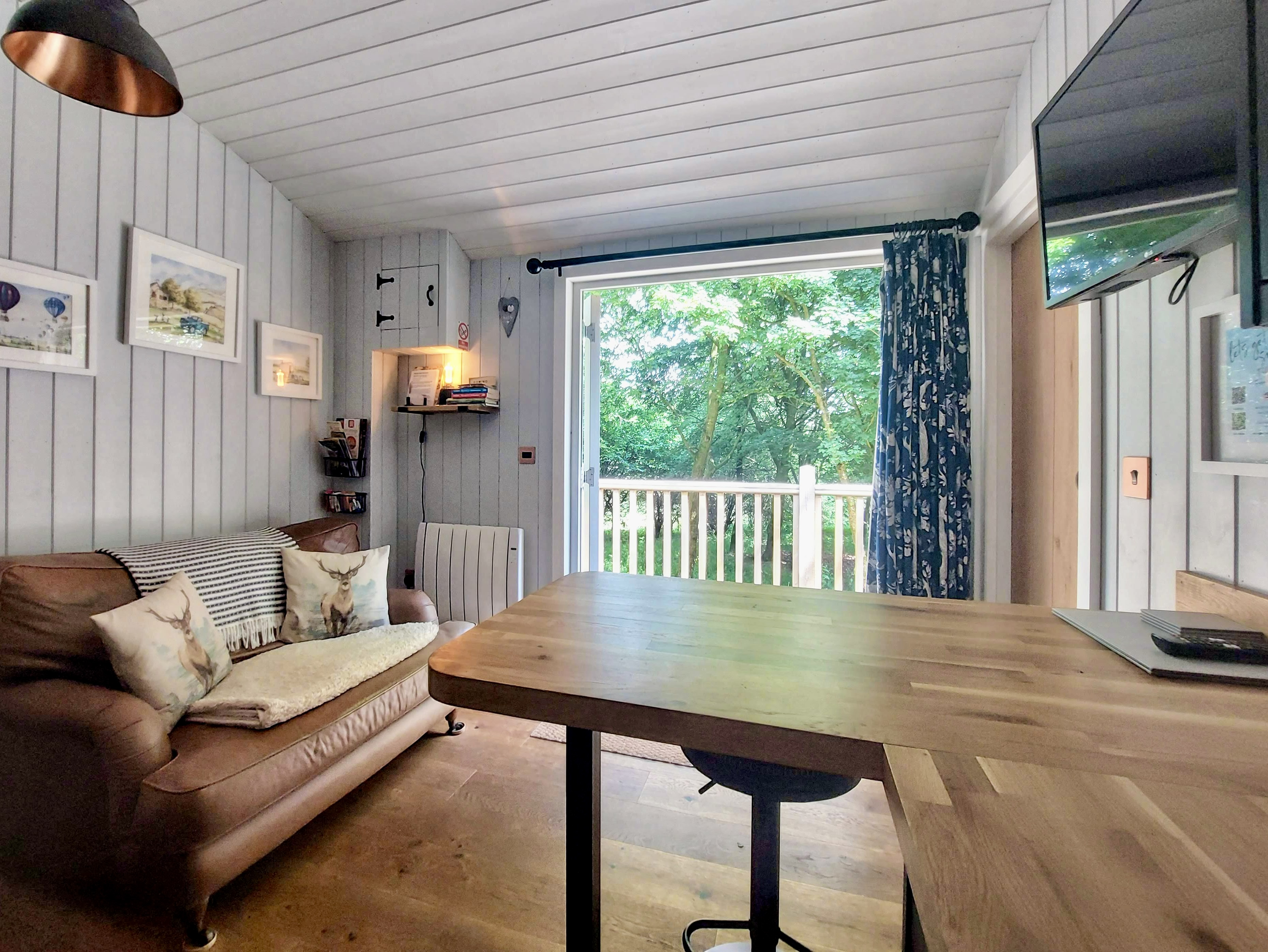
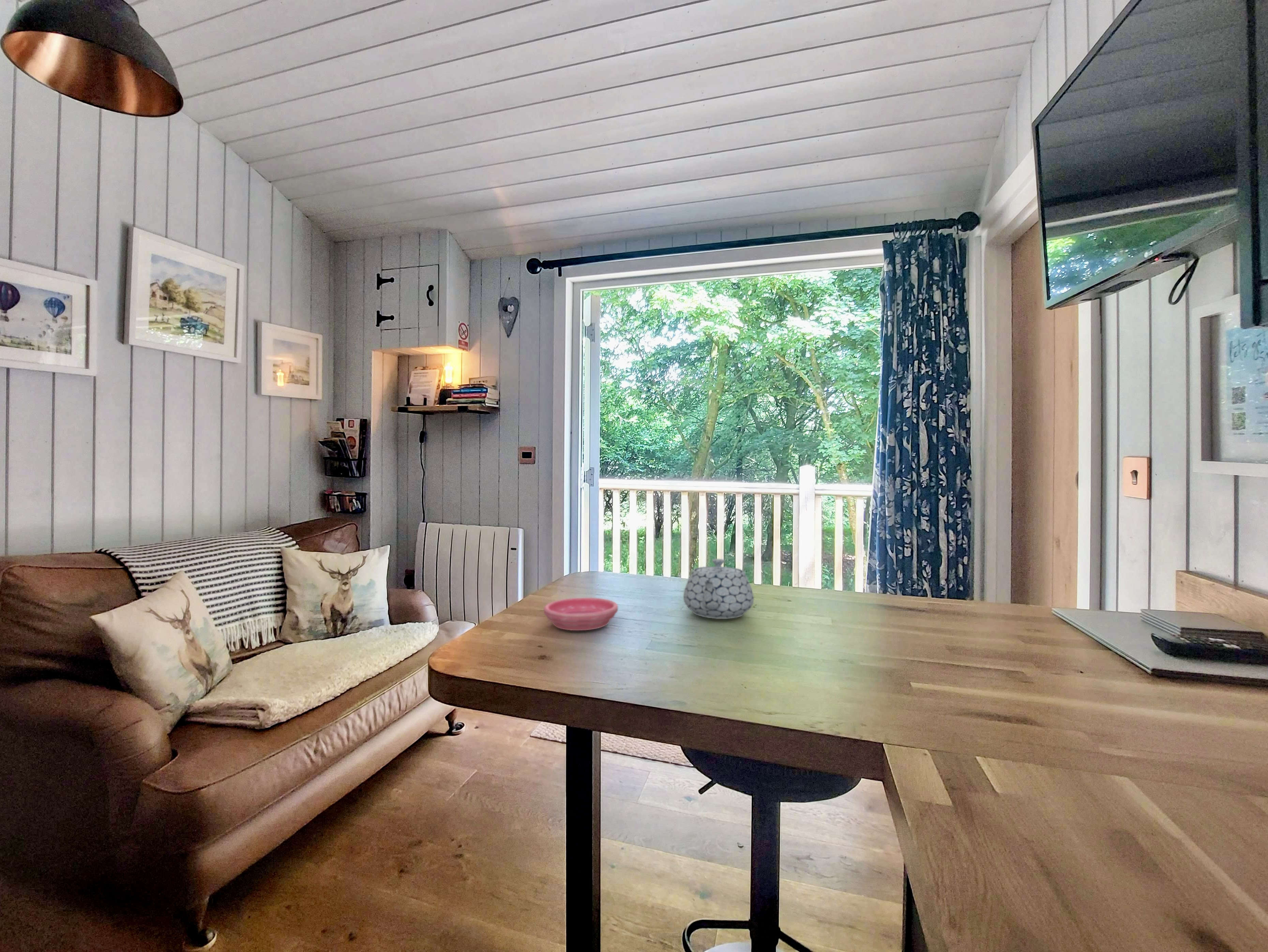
+ teapot [683,559,754,619]
+ saucer [543,597,618,631]
